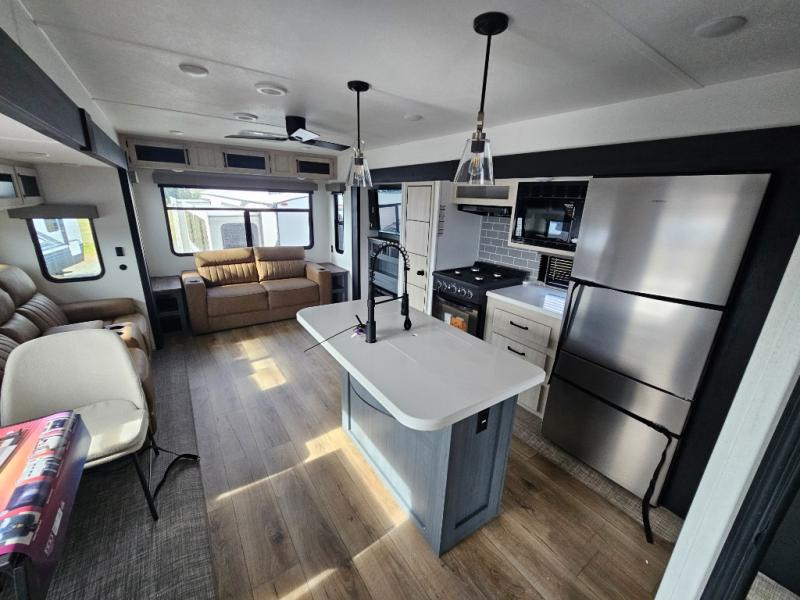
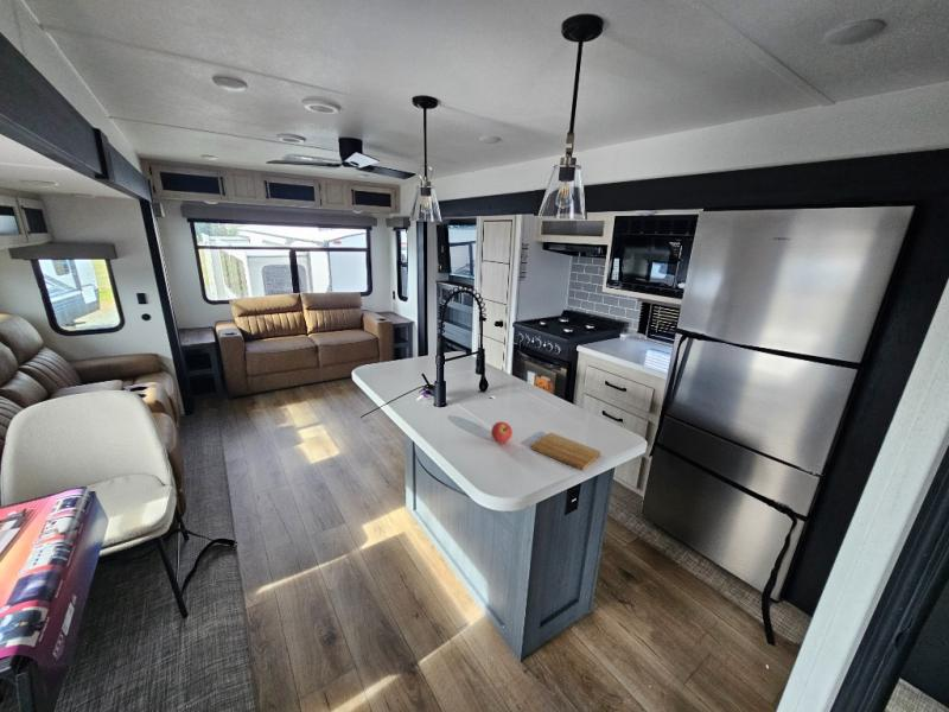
+ cutting board [530,432,601,471]
+ fruit [490,420,514,444]
